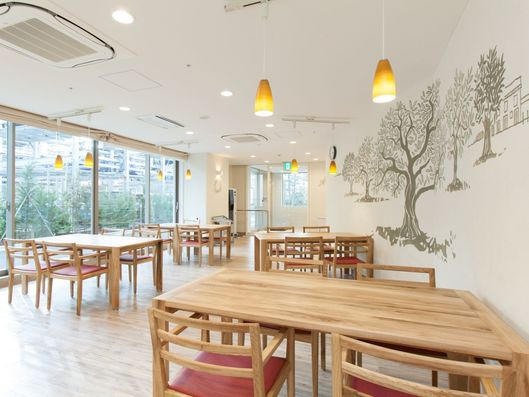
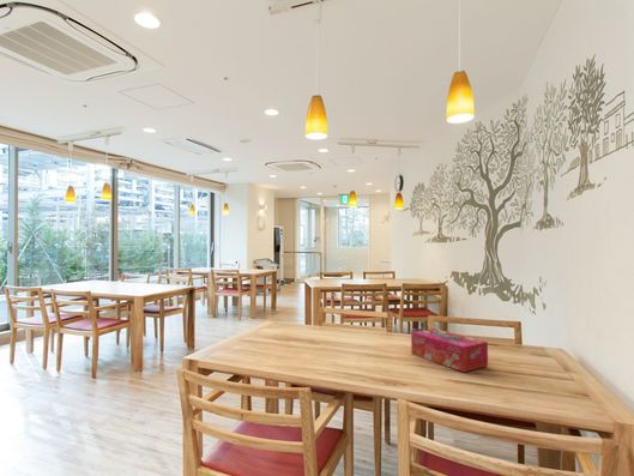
+ tissue box [410,327,489,373]
